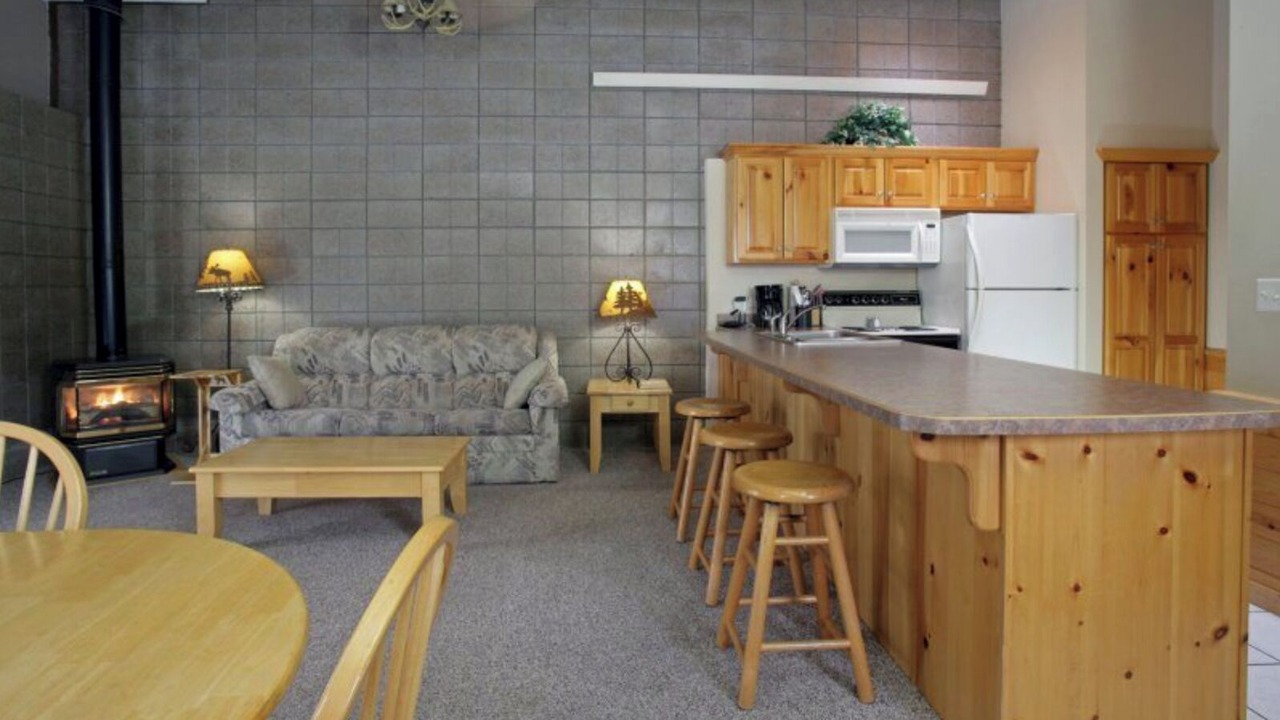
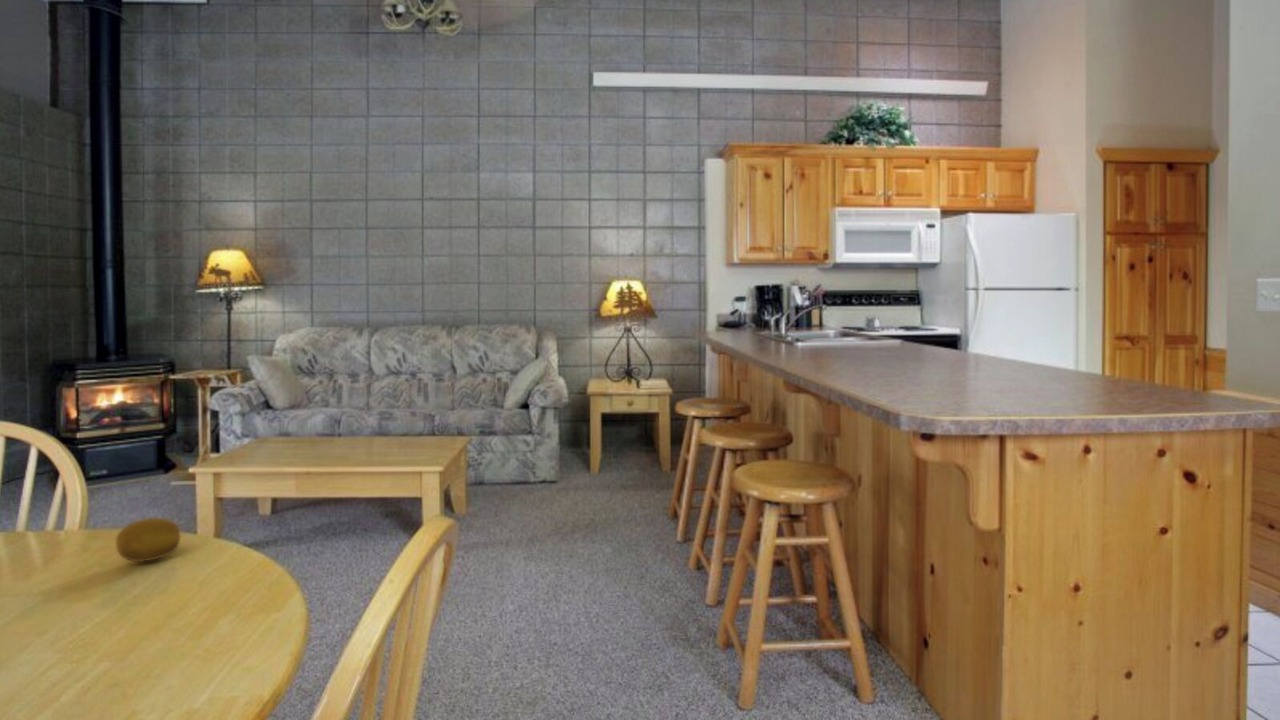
+ fruit [115,517,181,563]
